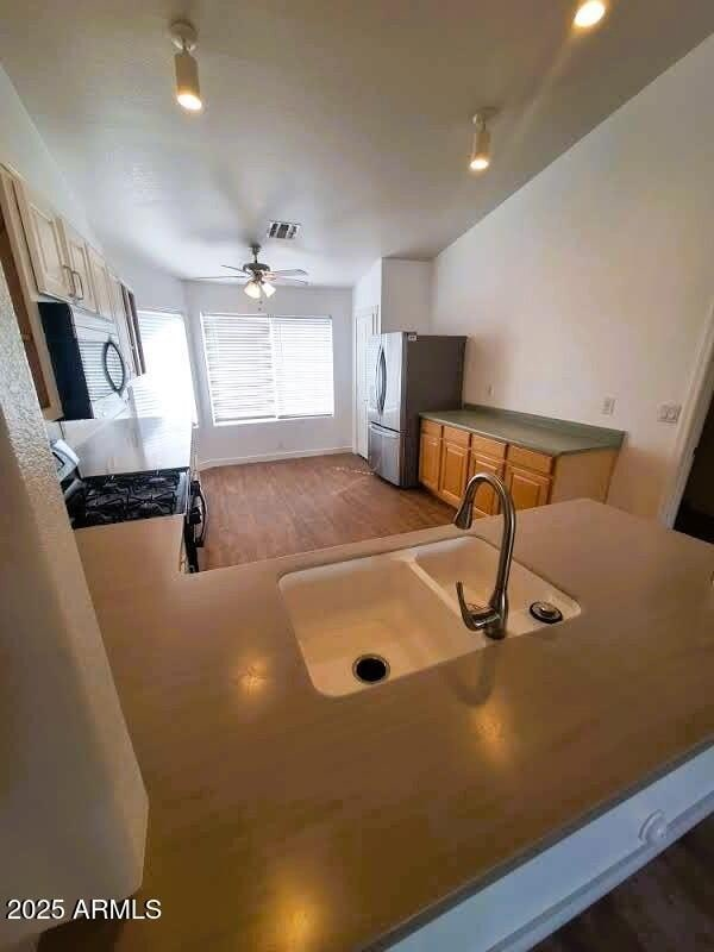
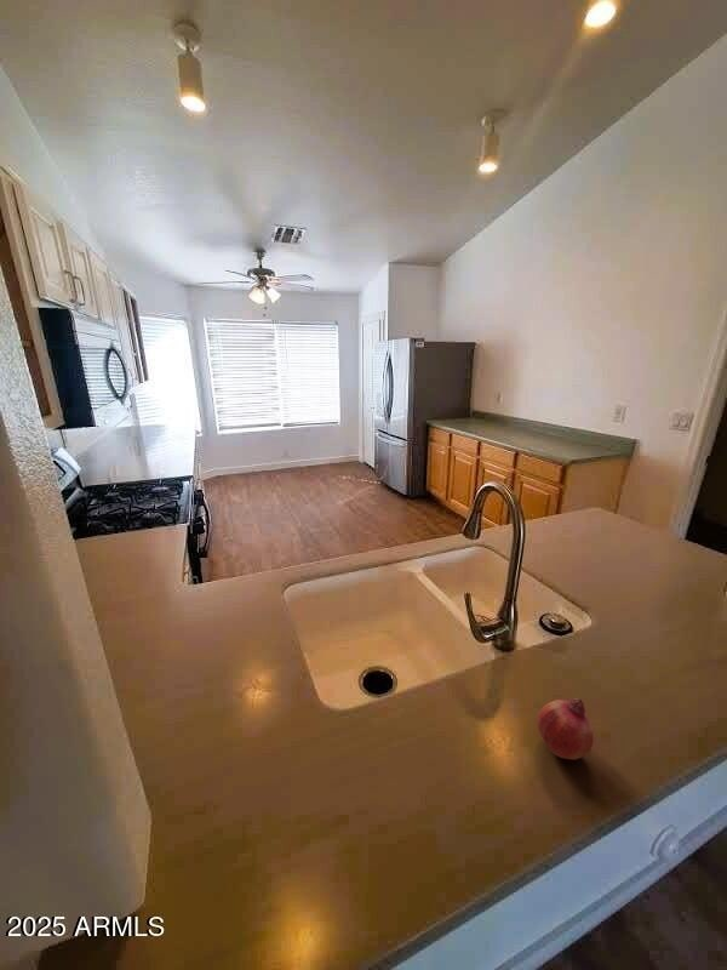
+ fruit [536,697,595,760]
